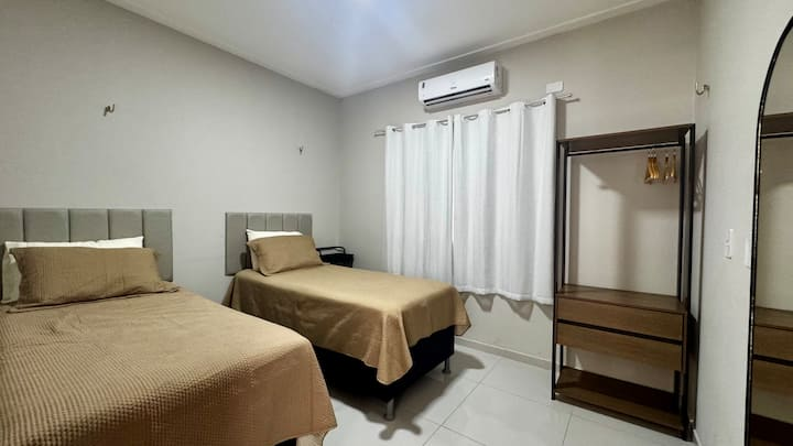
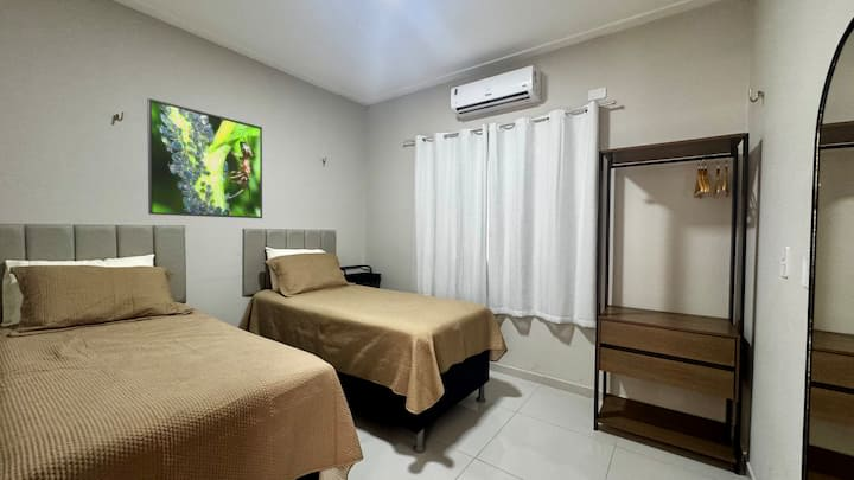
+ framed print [146,97,263,219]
